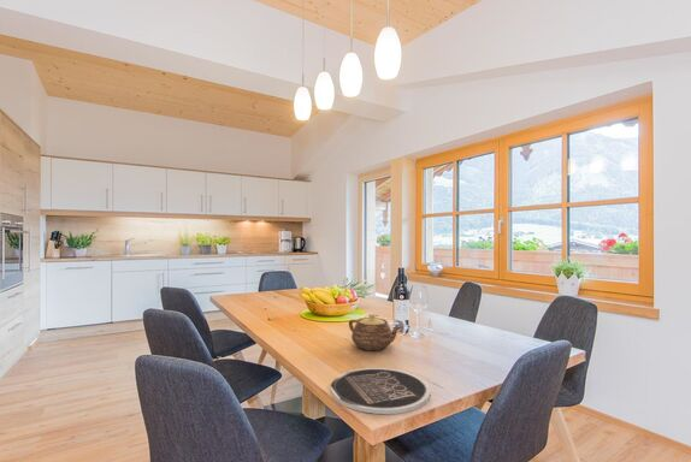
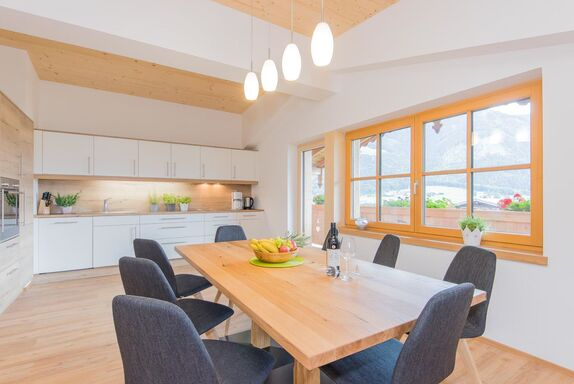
- plate [330,367,431,415]
- teapot [348,313,402,351]
